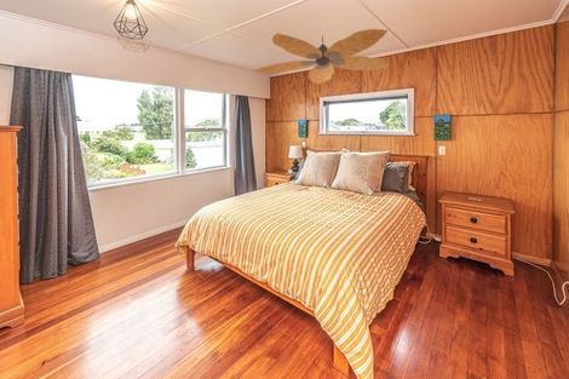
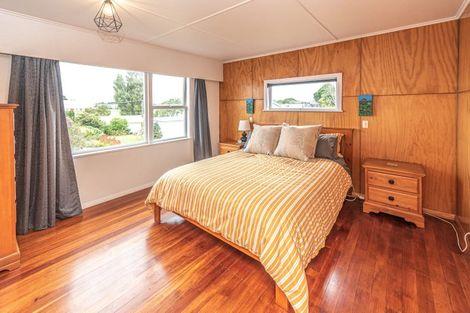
- ceiling fan [253,28,389,85]
